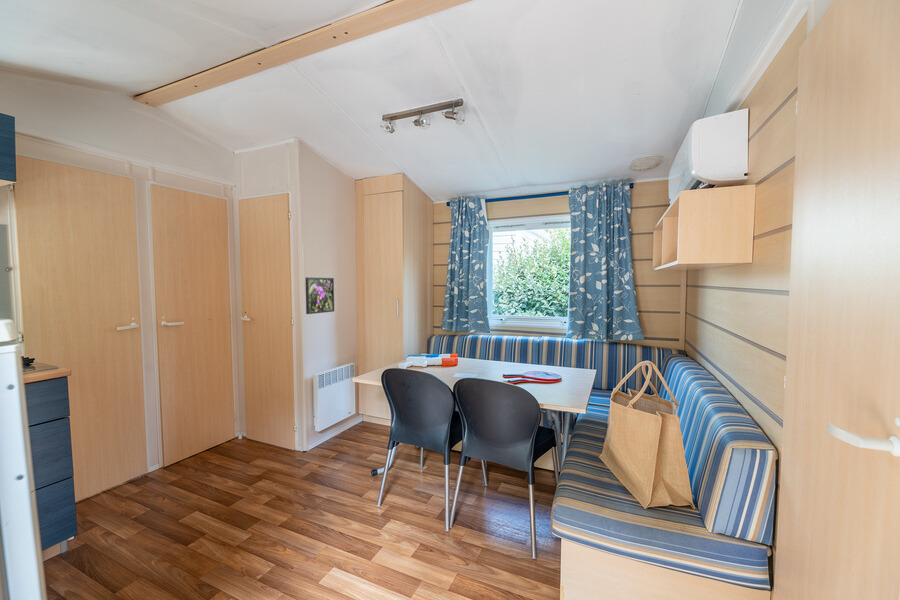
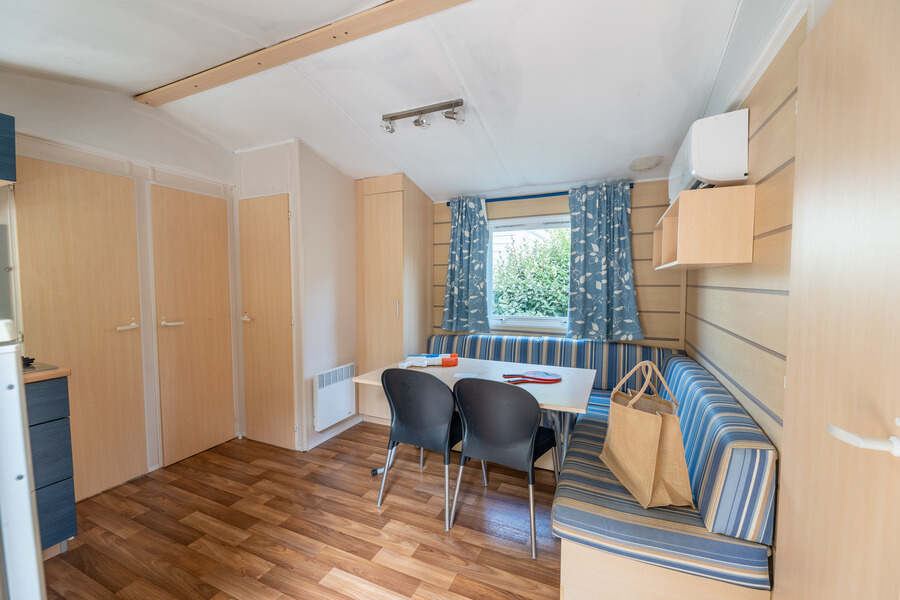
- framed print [304,277,335,315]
